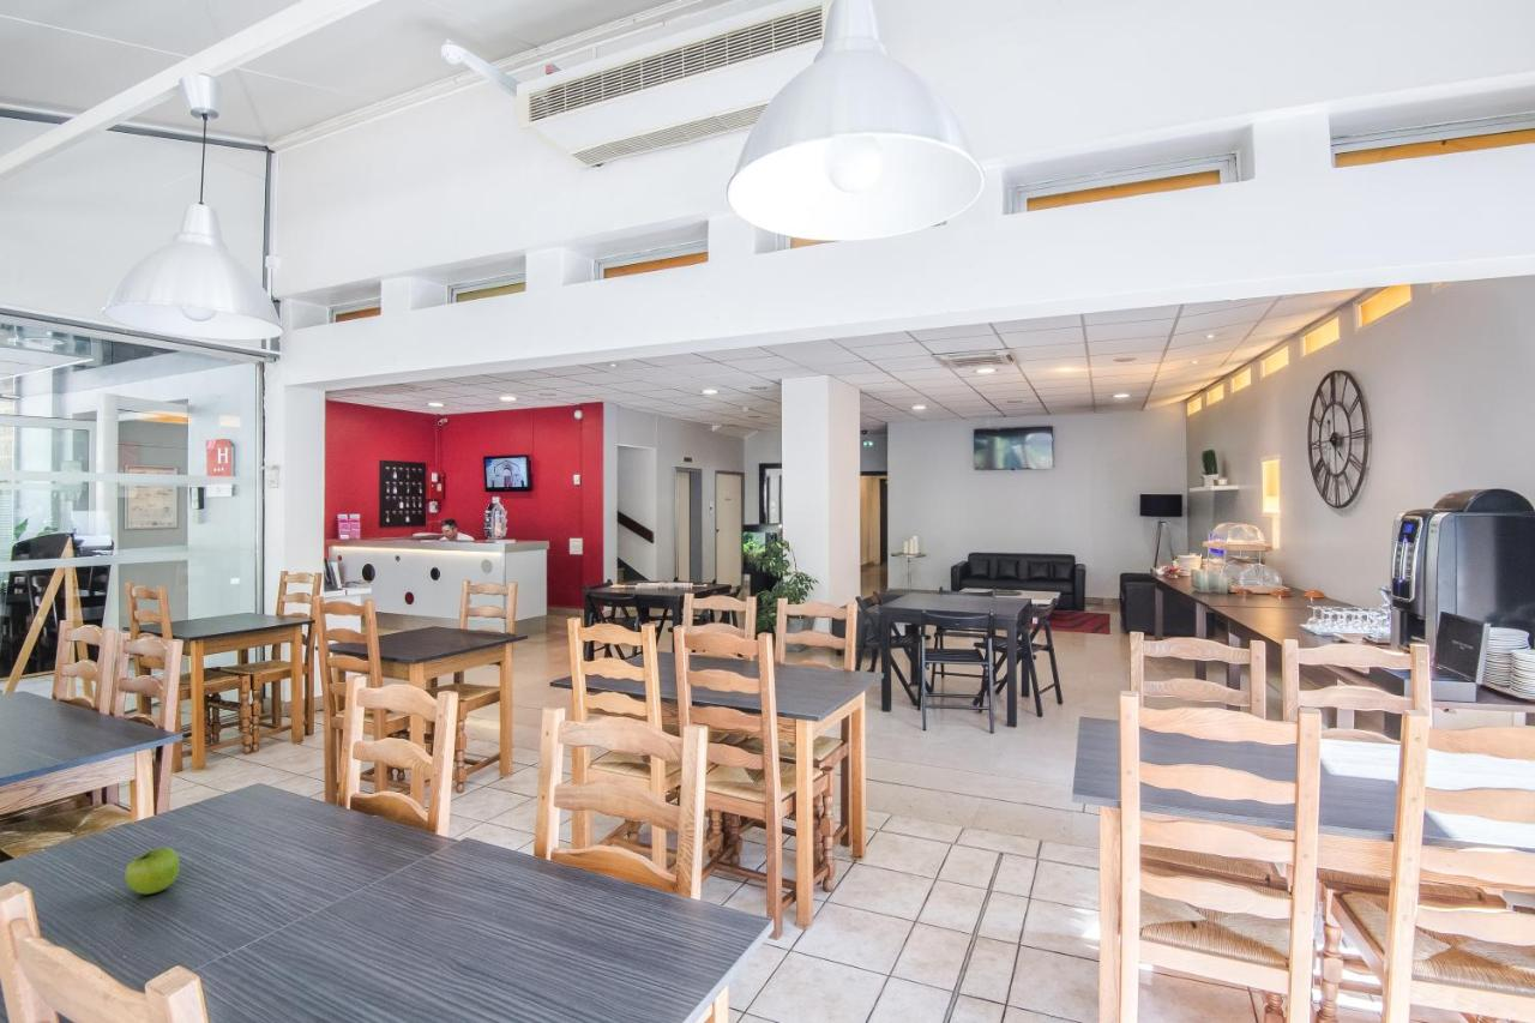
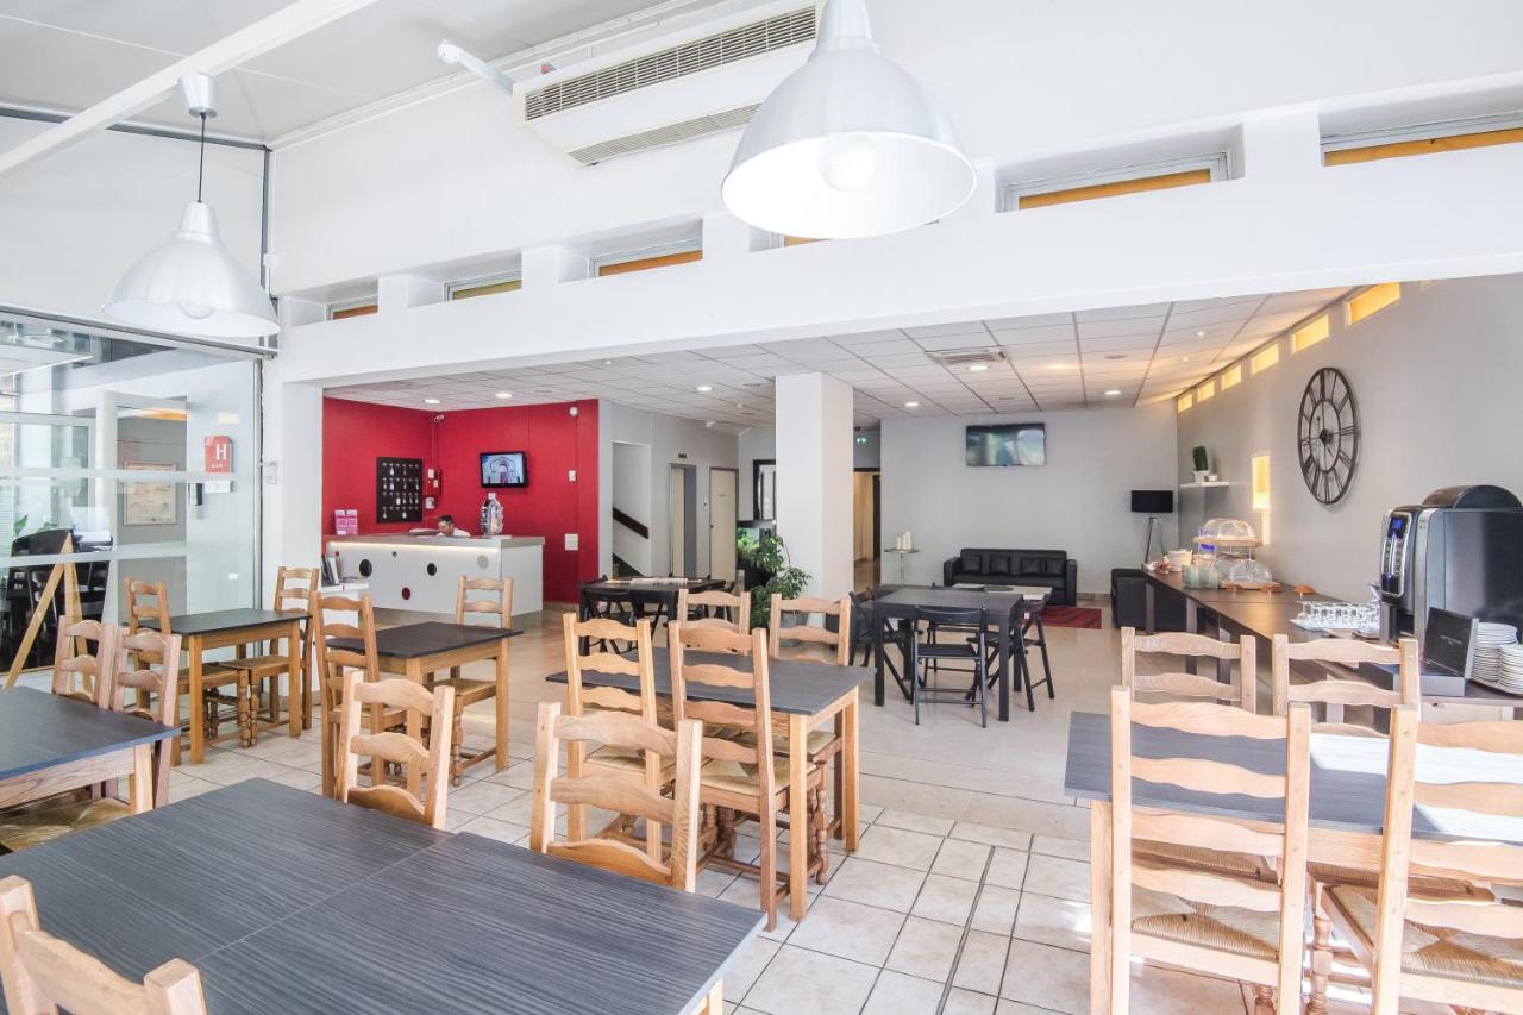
- fruit [124,846,181,896]
